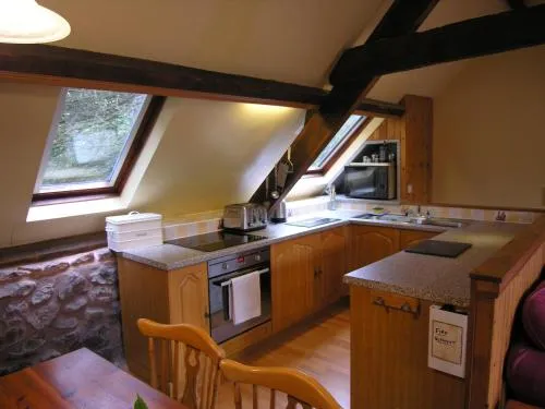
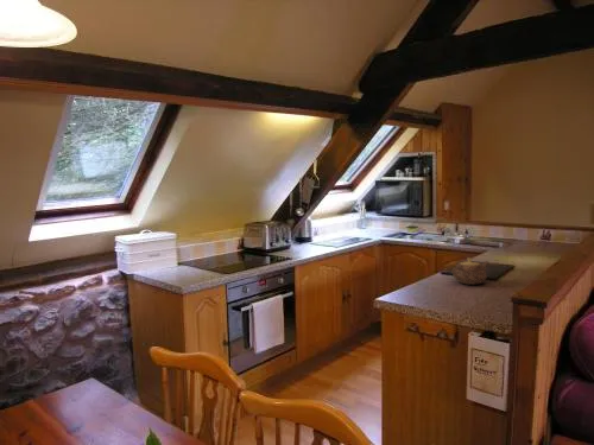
+ teapot [451,258,489,286]
